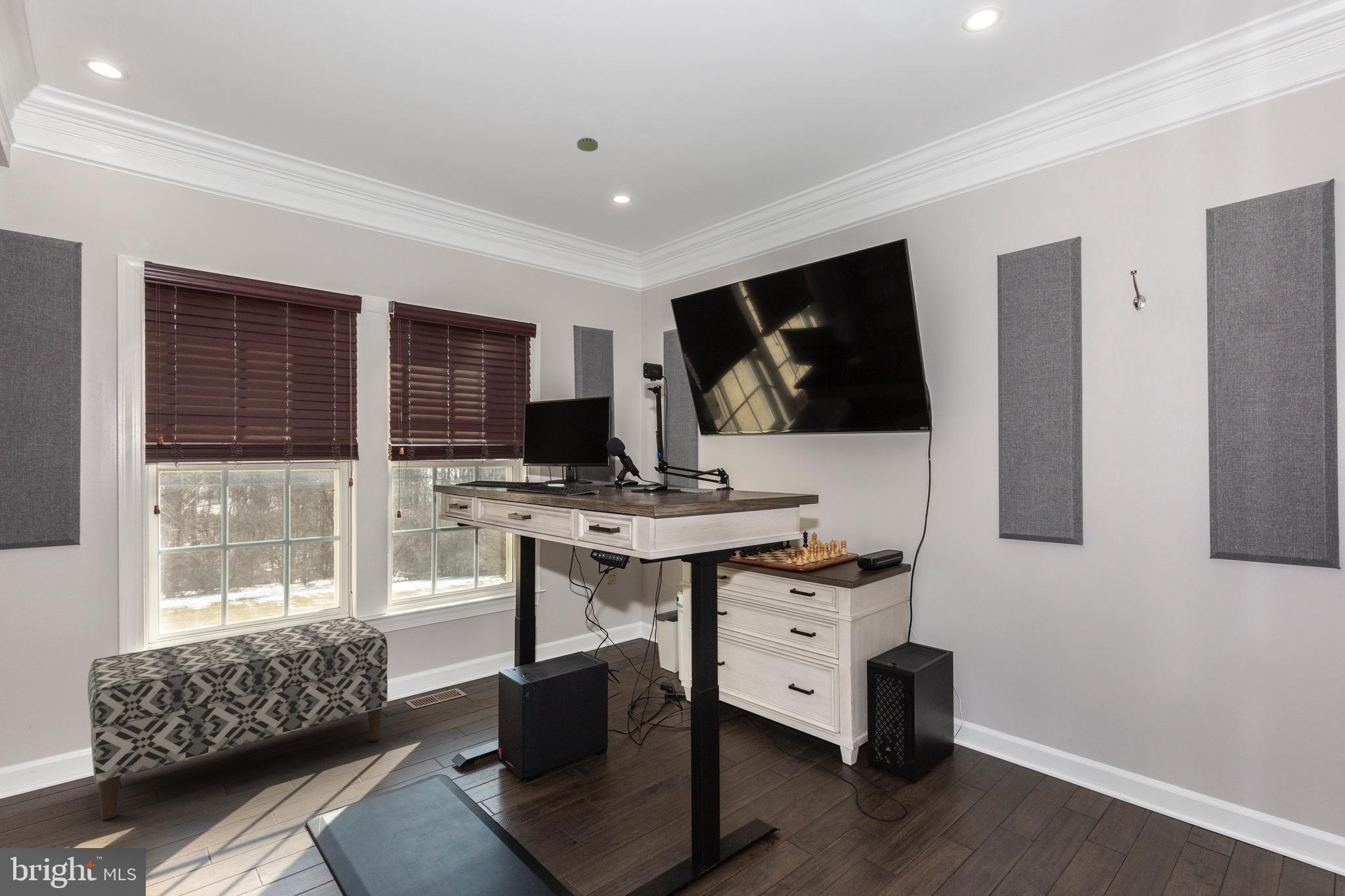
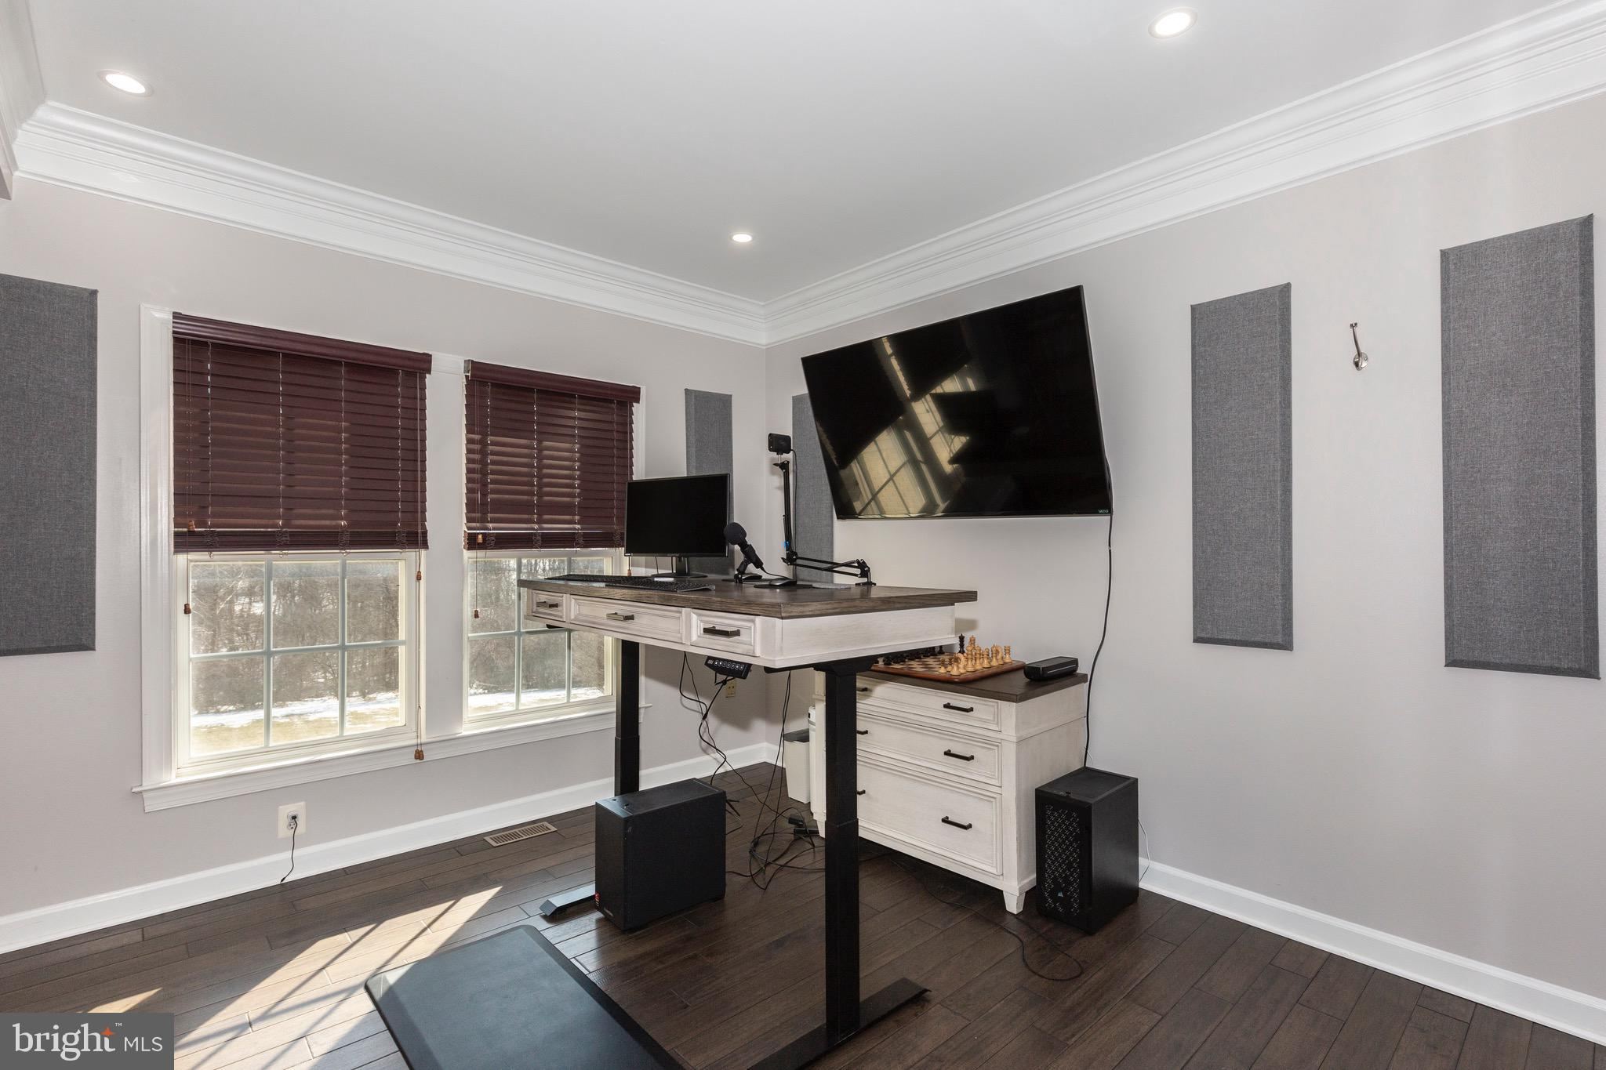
- smoke detector [577,137,599,152]
- bench [87,616,388,821]
